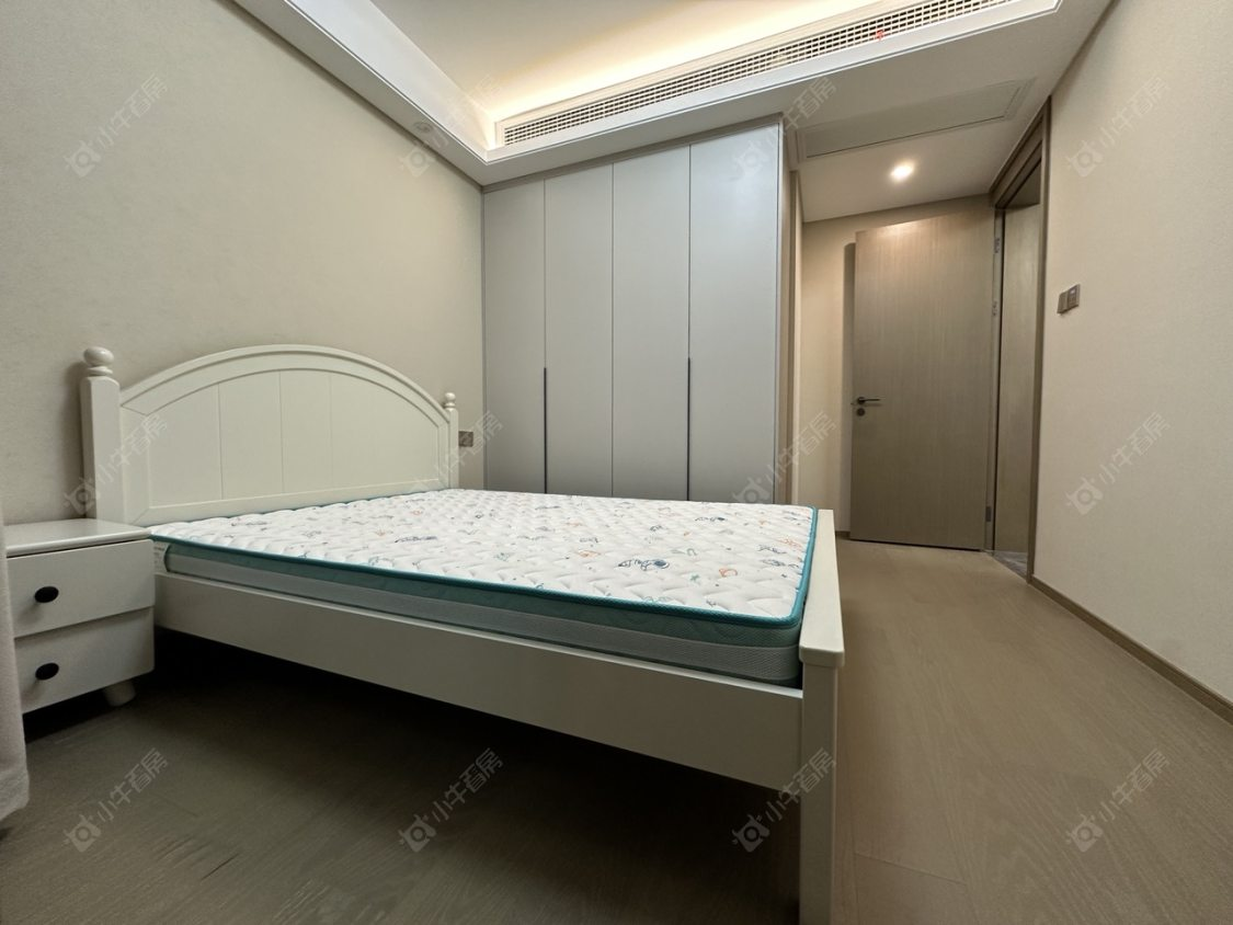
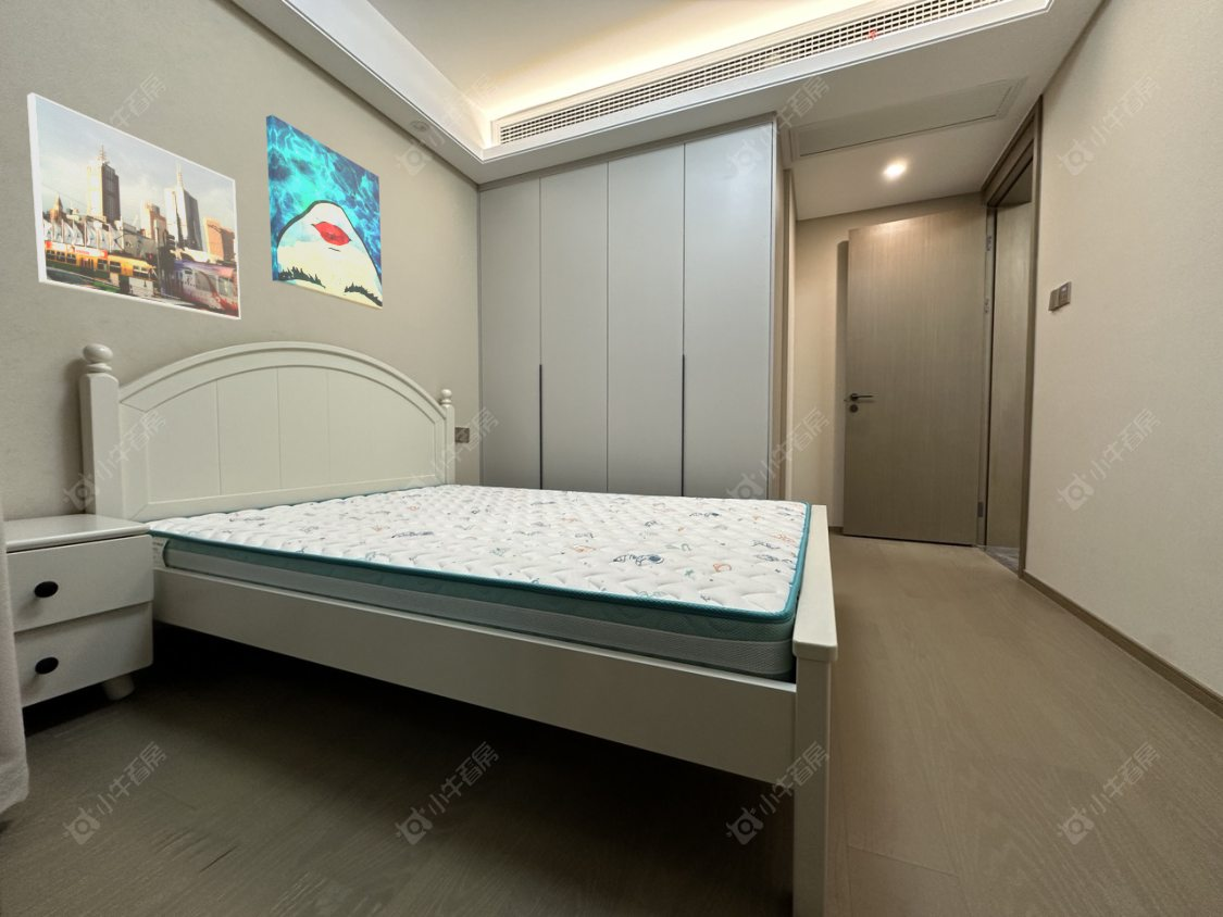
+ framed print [26,91,241,321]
+ wall art [265,114,384,311]
